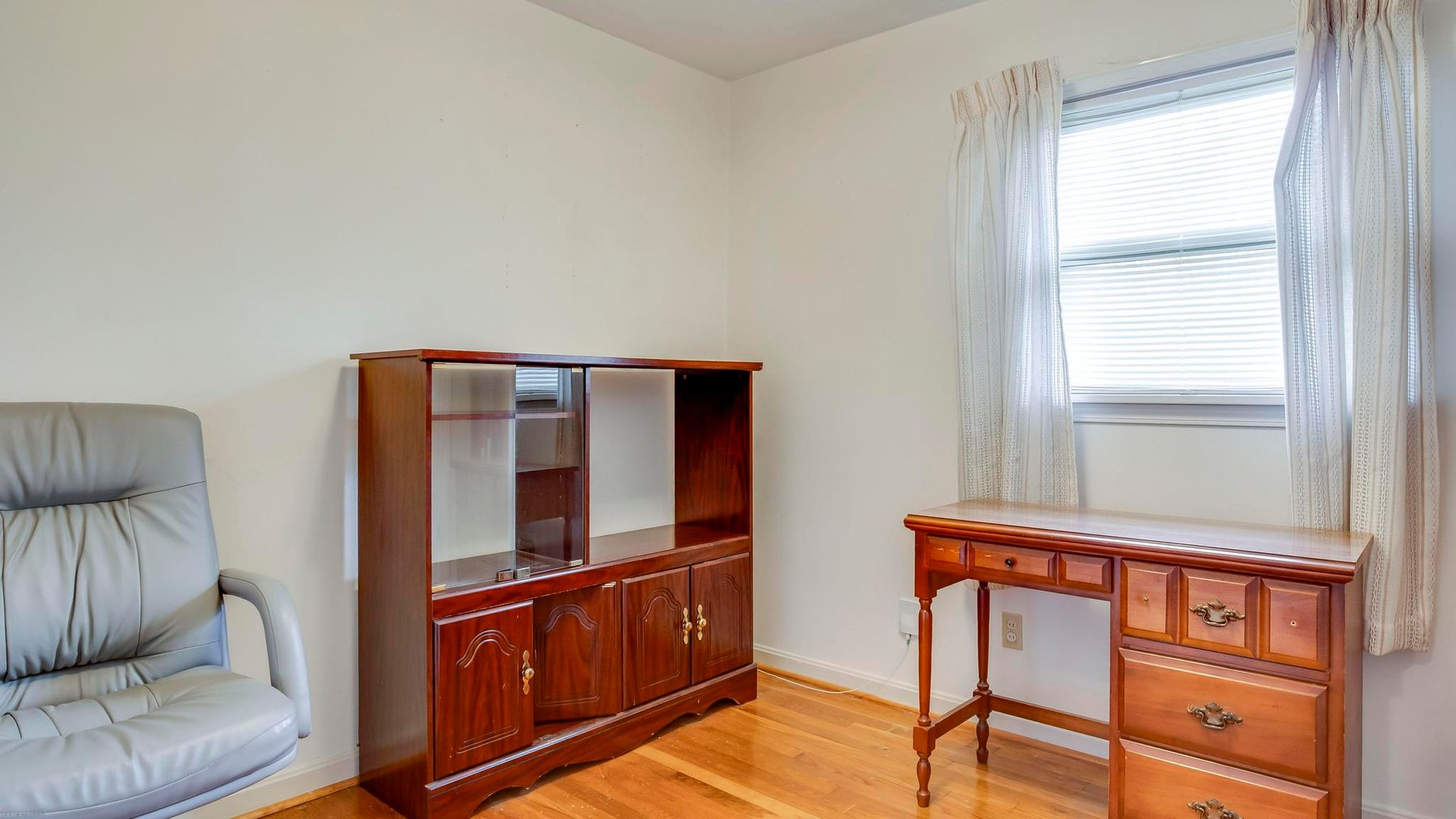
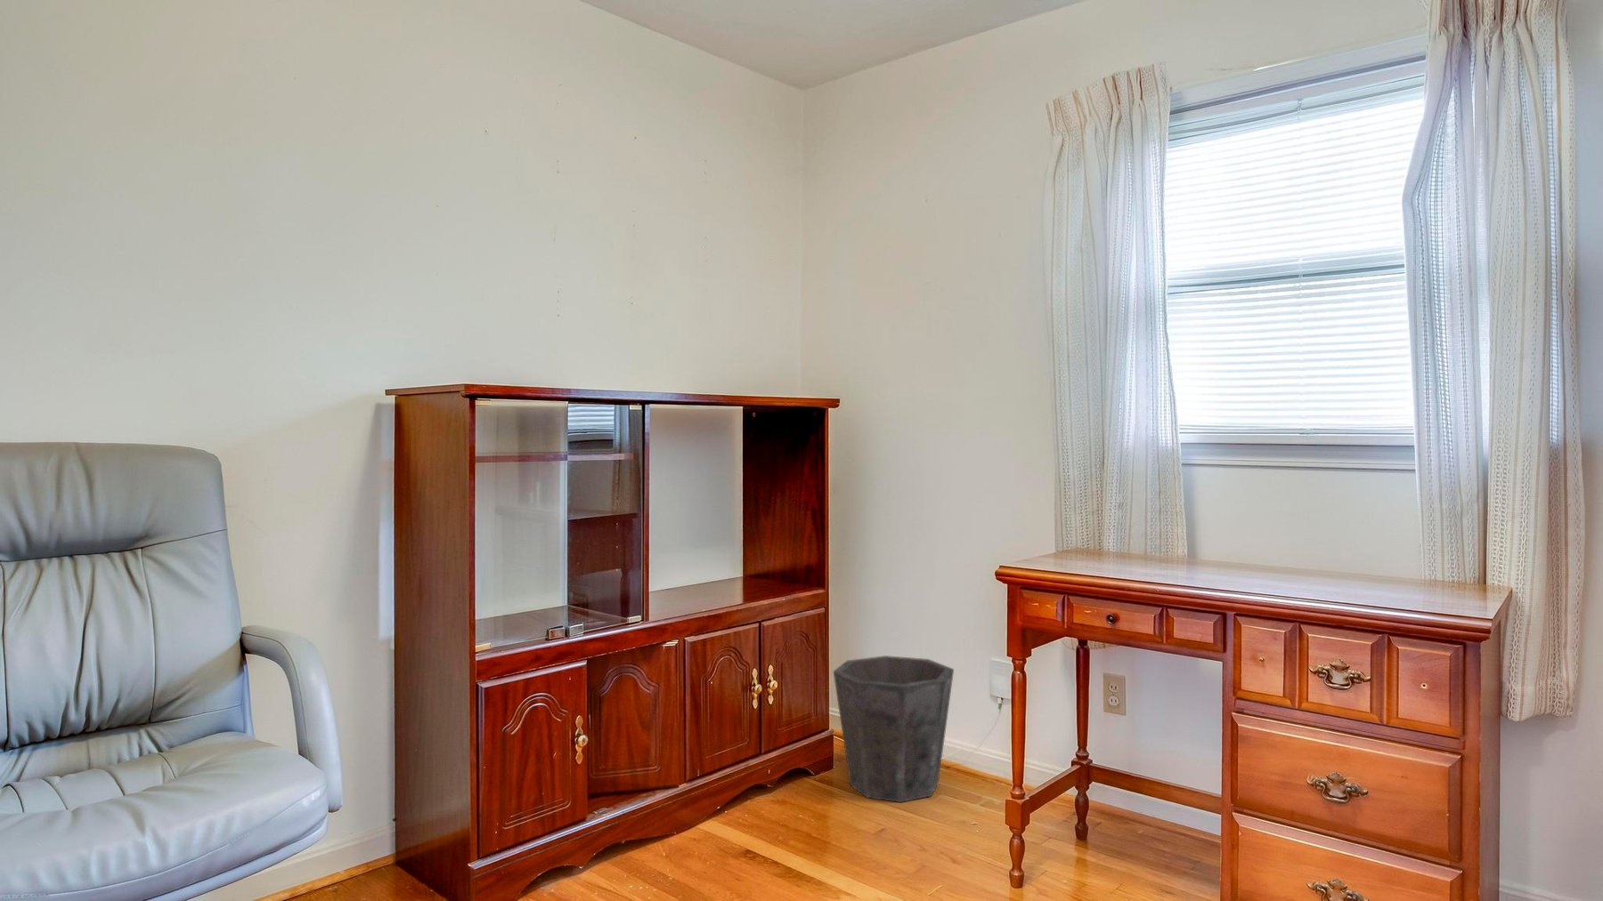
+ waste bin [832,655,955,803]
